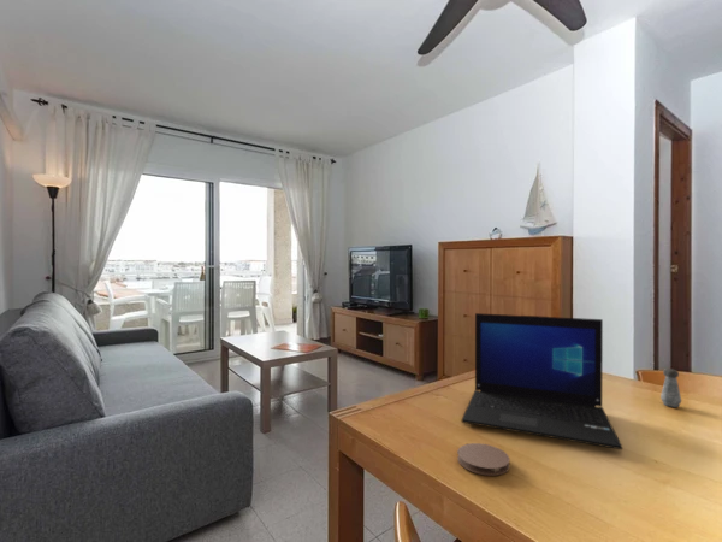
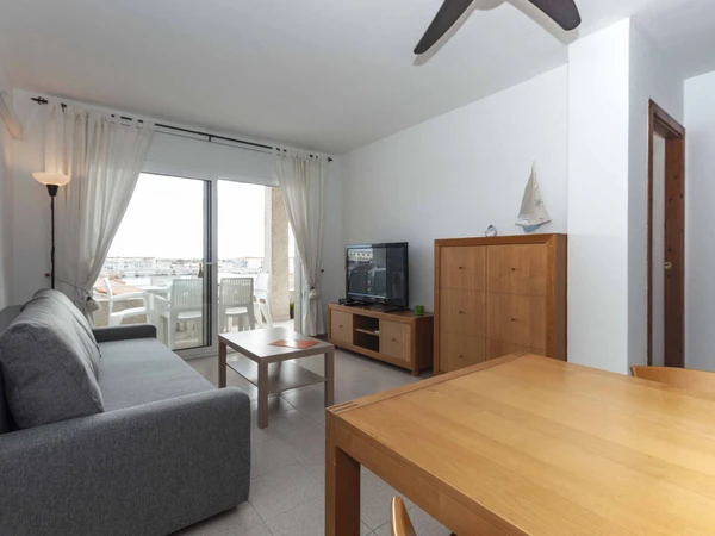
- laptop [461,312,623,450]
- coaster [456,442,511,477]
- salt shaker [659,367,682,408]
